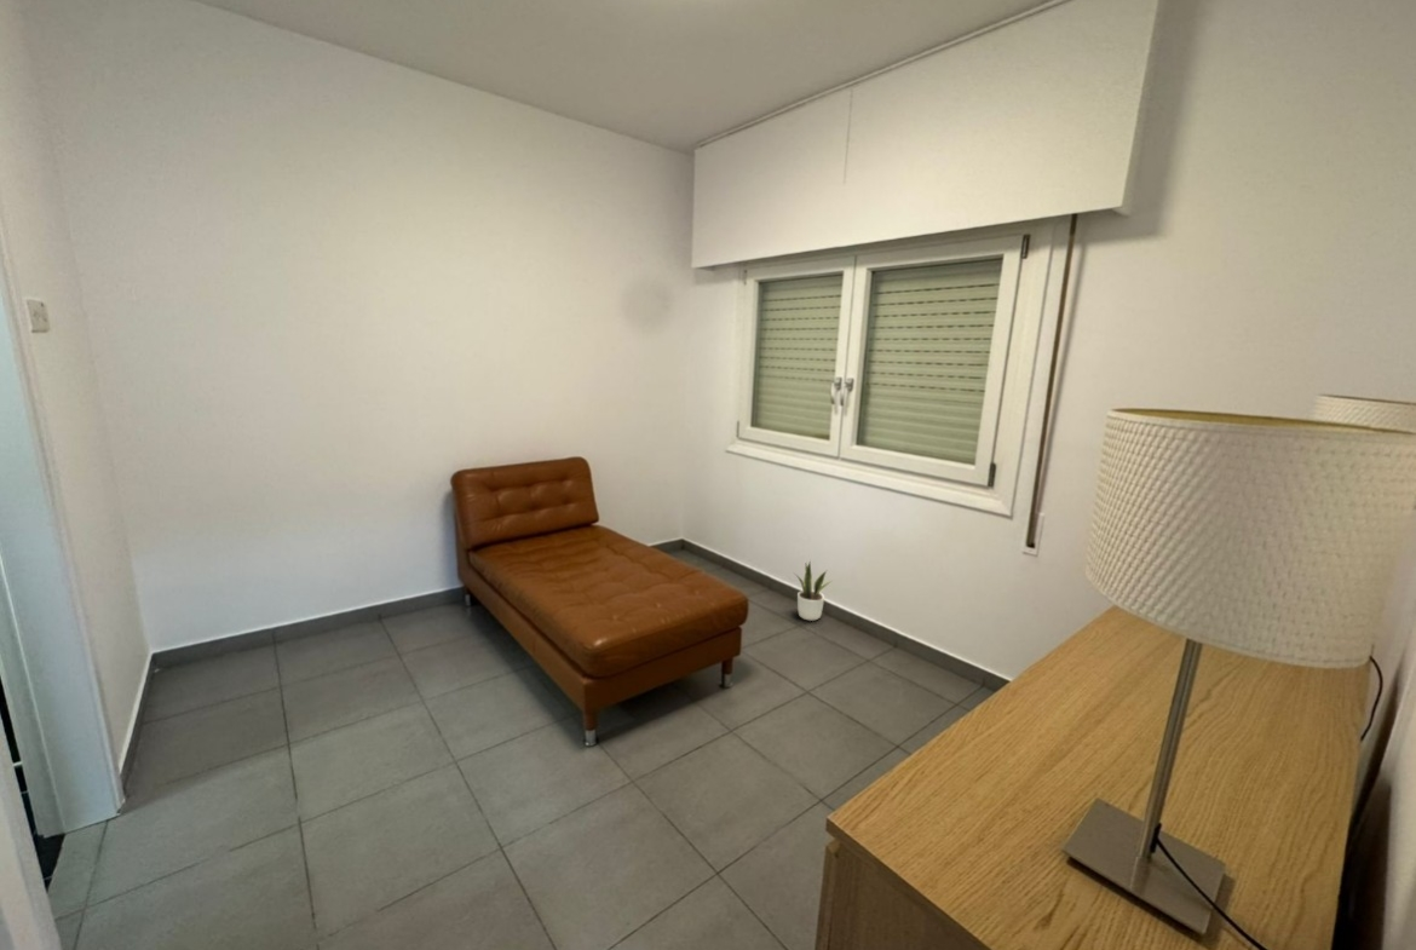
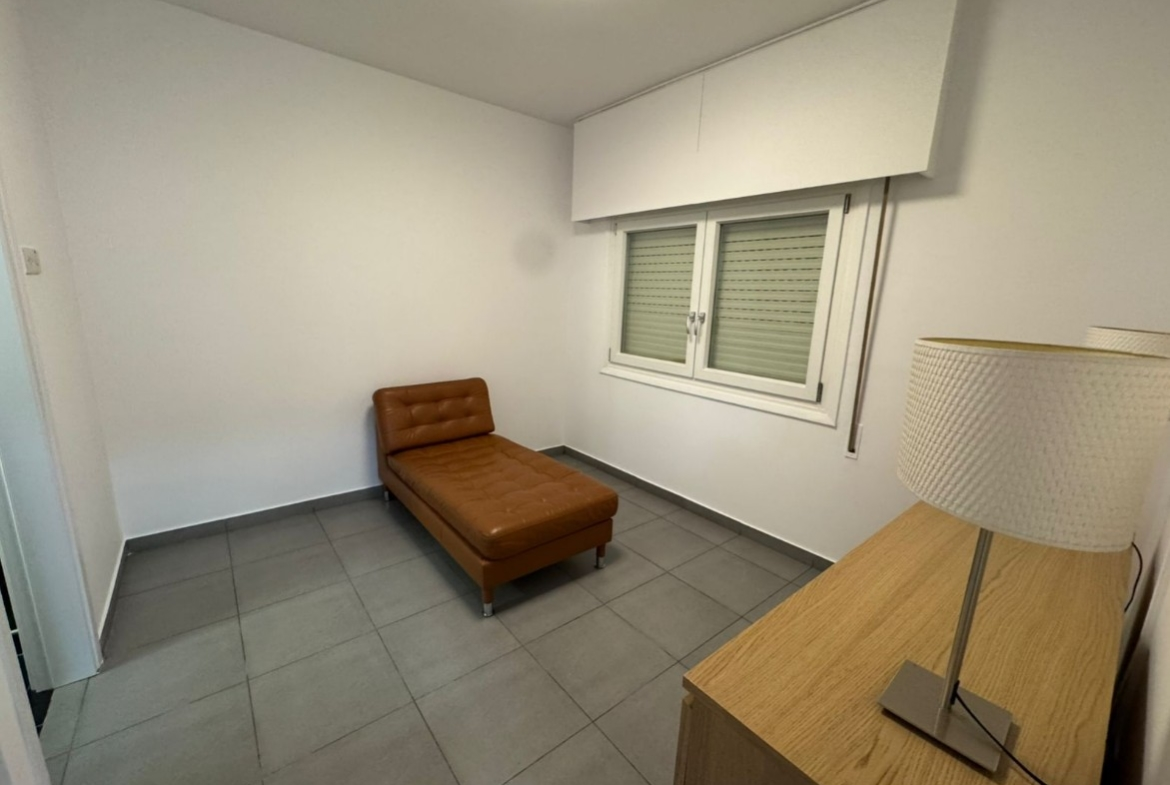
- potted plant [794,559,833,622]
